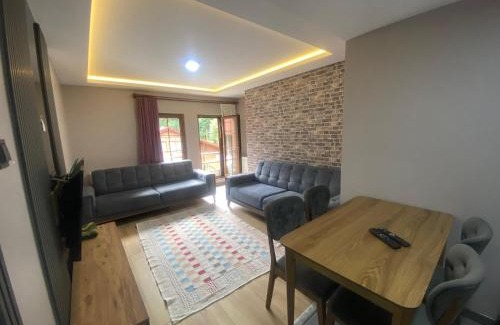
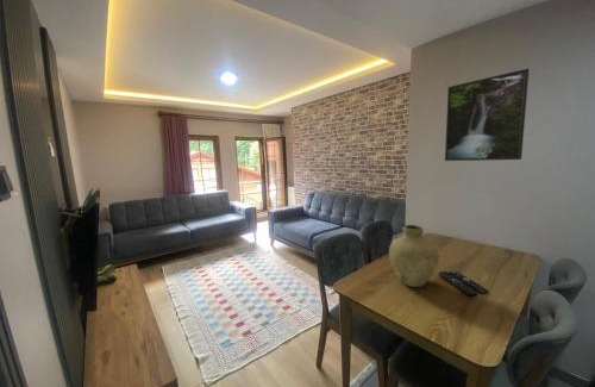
+ vase [388,224,440,288]
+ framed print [444,68,531,162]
